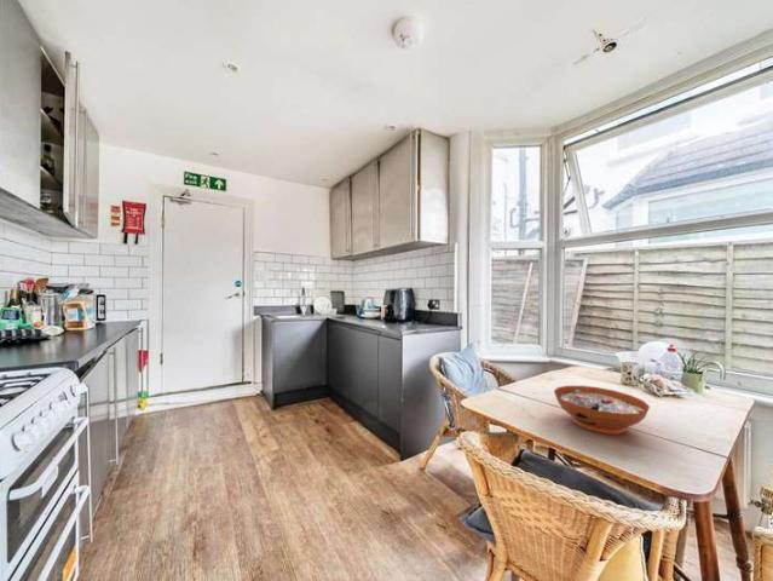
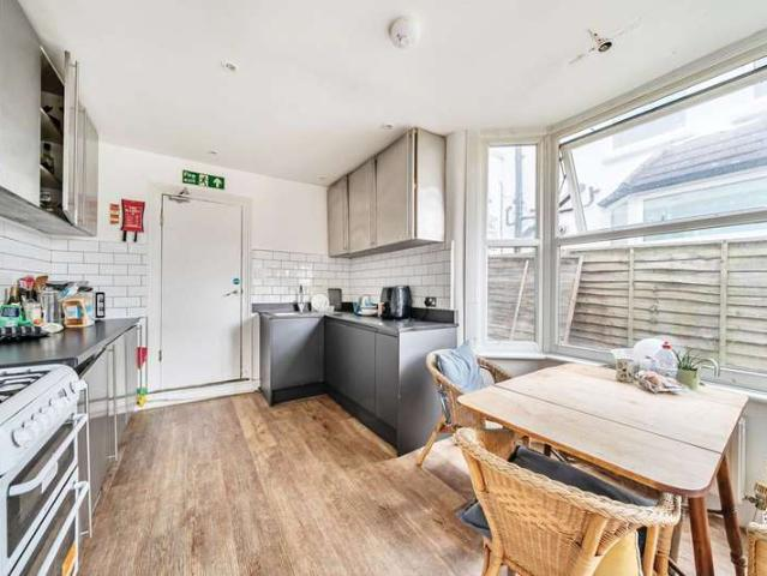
- decorative bowl [553,385,651,435]
